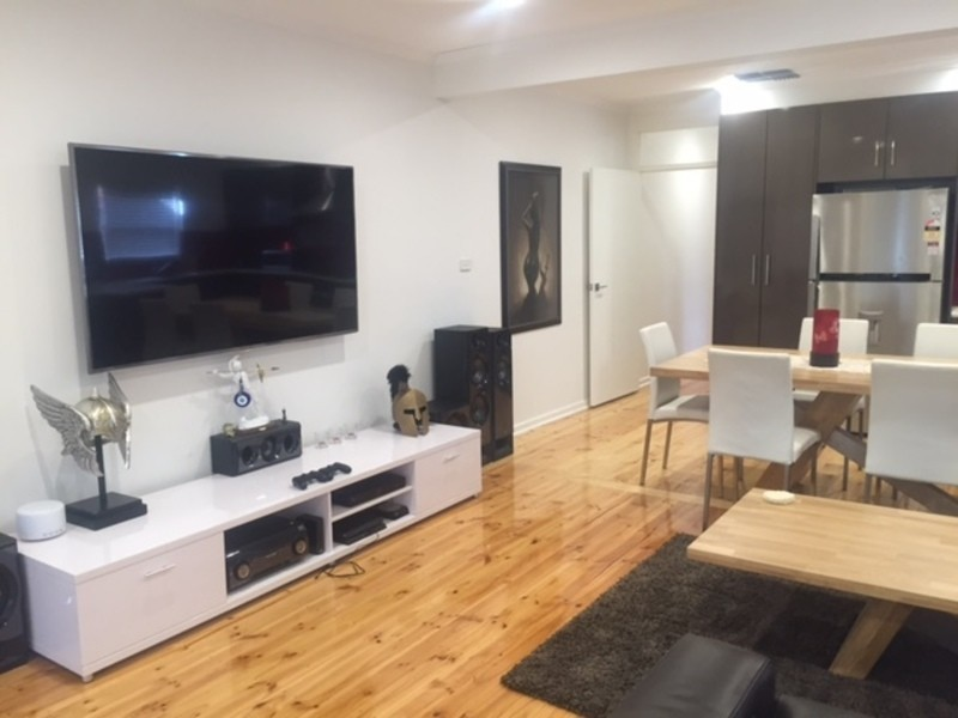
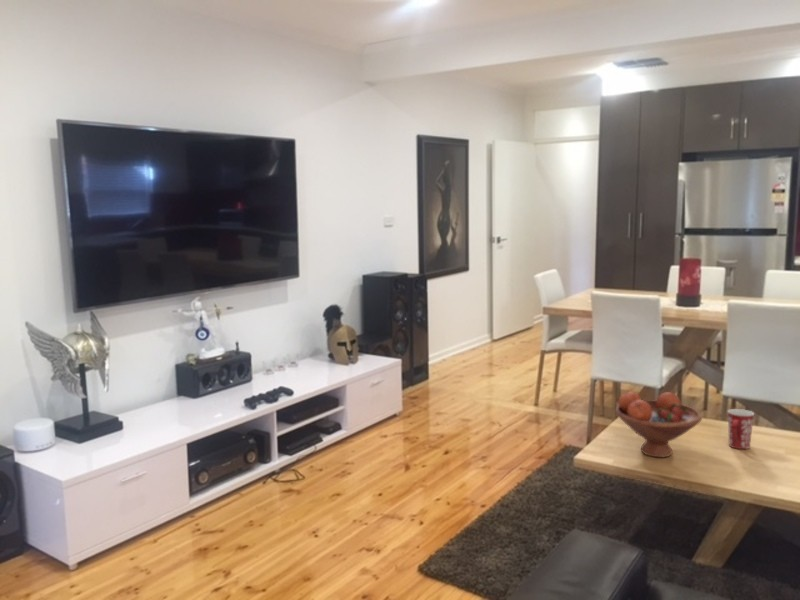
+ fruit bowl [614,391,703,458]
+ mug [727,408,755,450]
